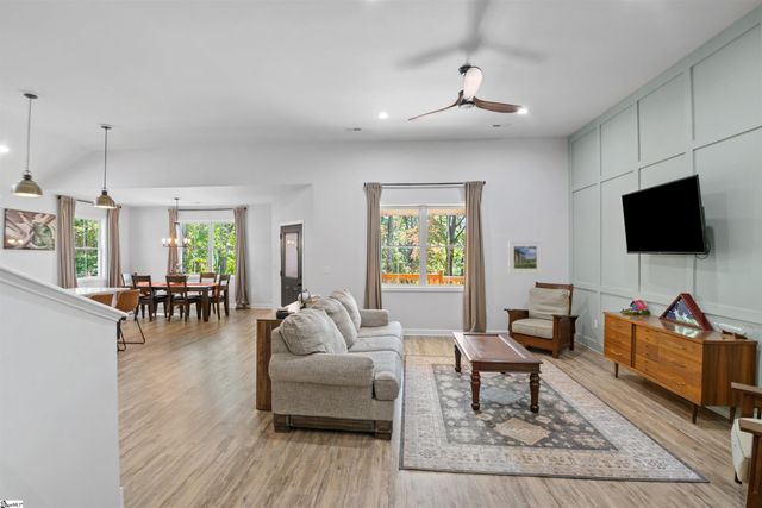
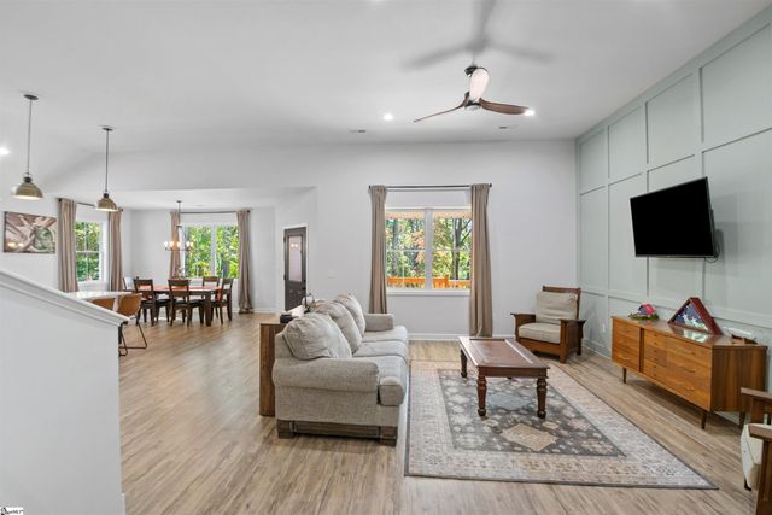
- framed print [507,240,543,275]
